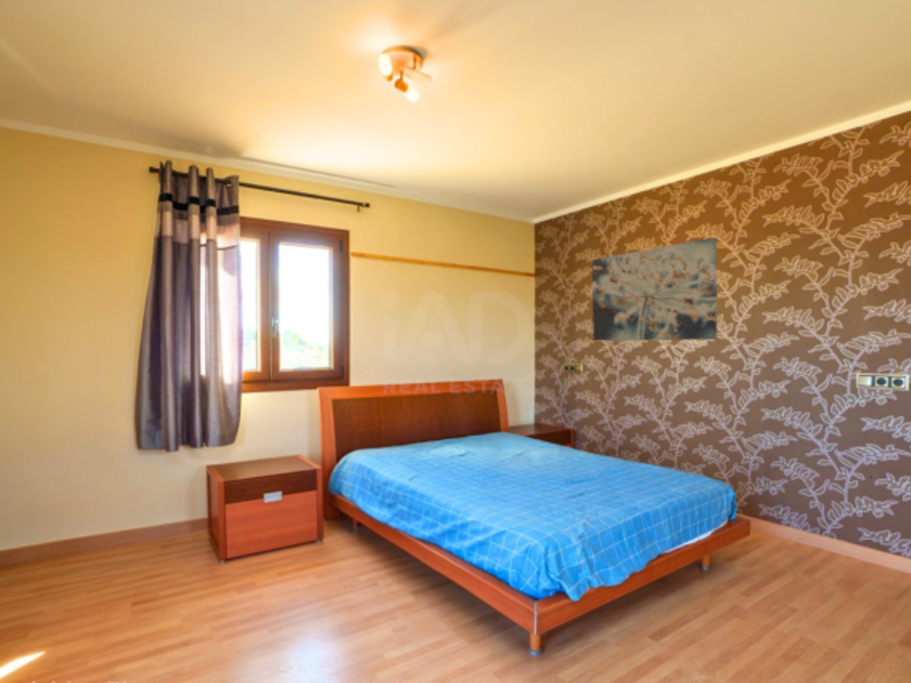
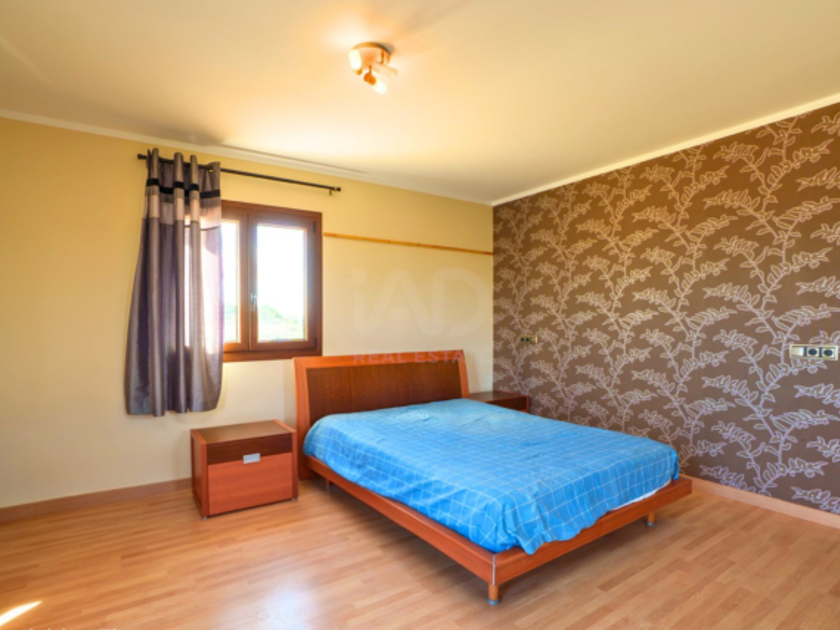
- wall art [591,236,718,342]
